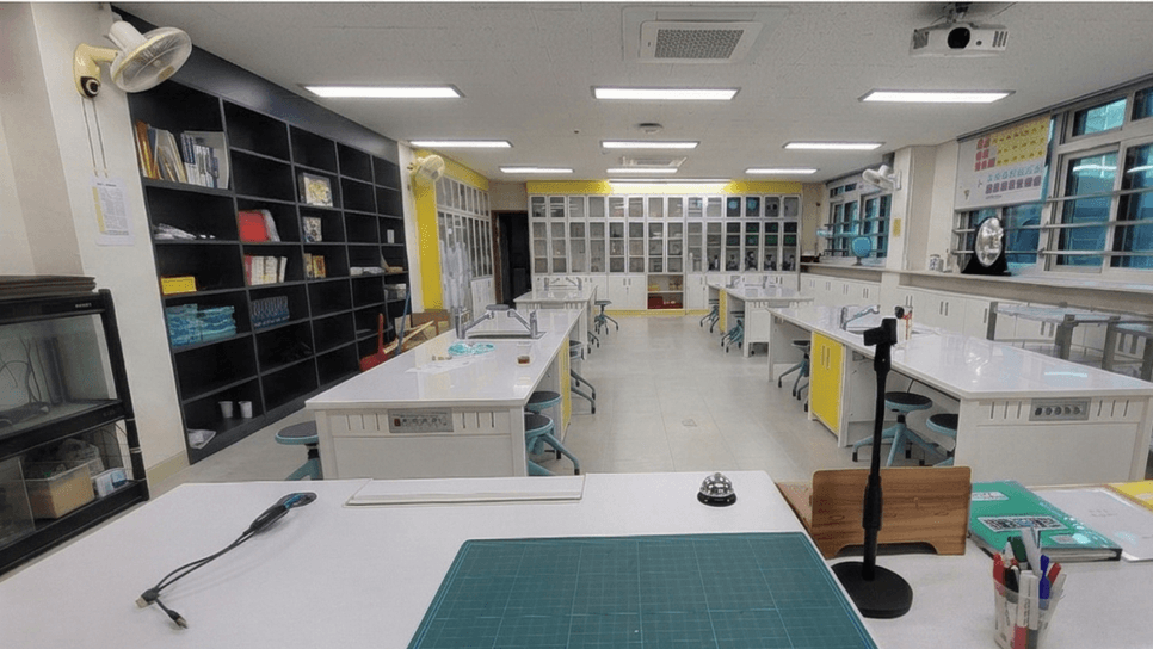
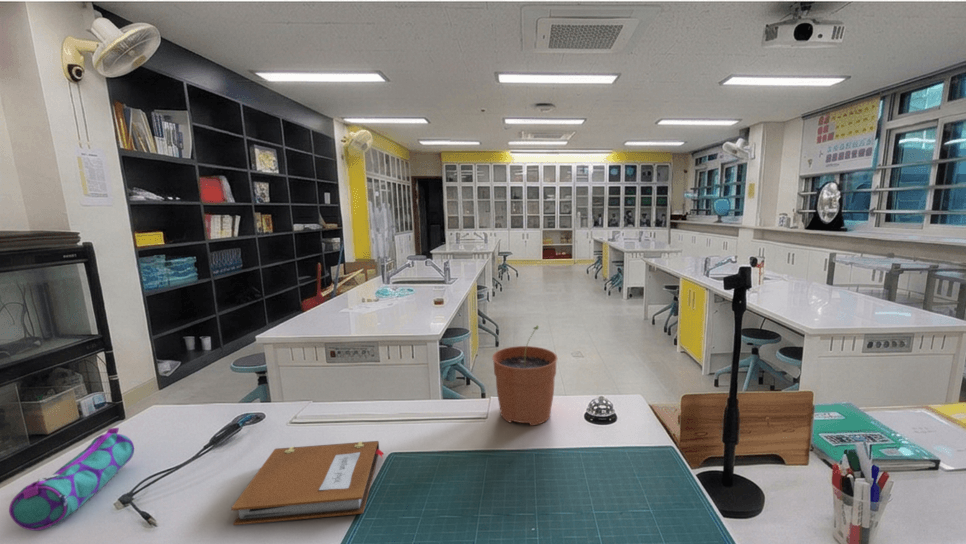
+ pencil case [8,427,135,532]
+ notebook [230,440,385,526]
+ plant pot [492,324,558,427]
